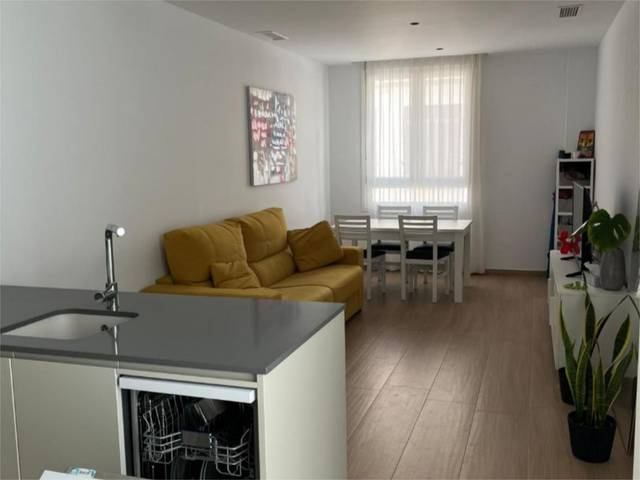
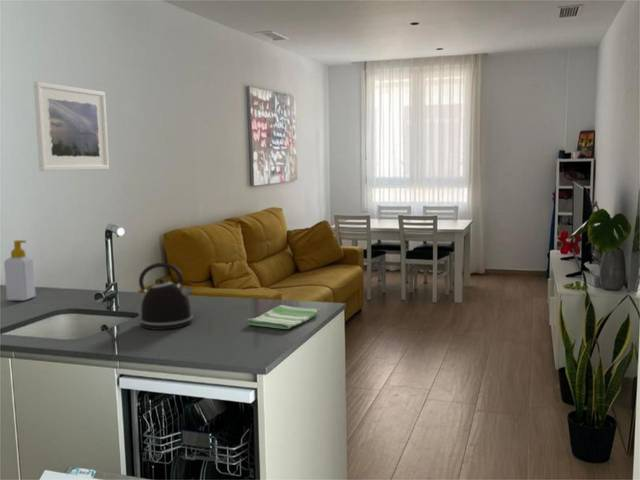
+ soap bottle [3,239,37,302]
+ dish towel [246,304,320,330]
+ kettle [137,262,195,331]
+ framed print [33,81,110,172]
